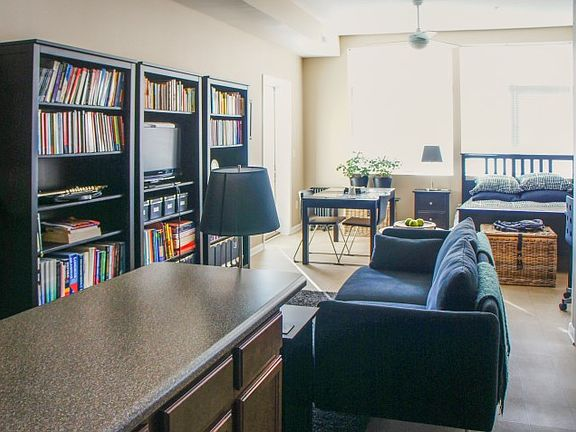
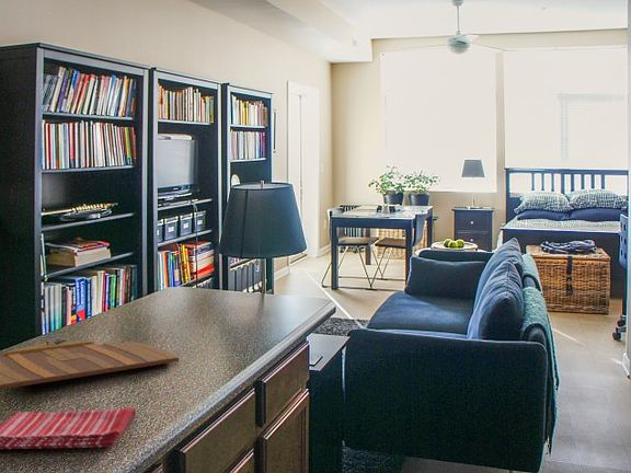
+ cutting board [0,338,180,391]
+ dish towel [0,406,137,450]
